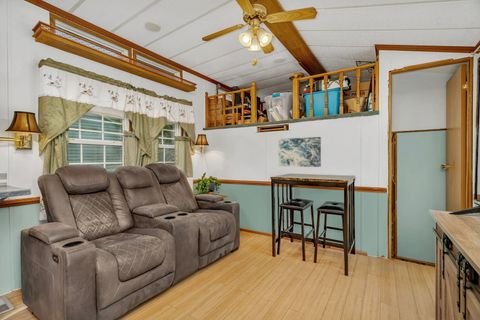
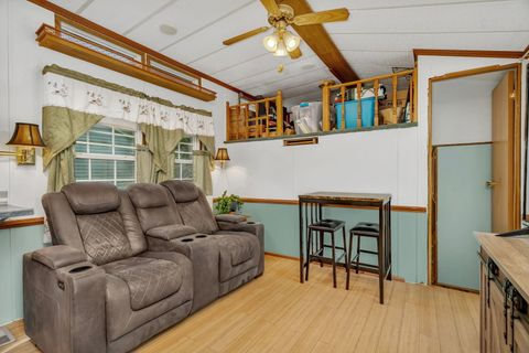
- wall art [278,136,322,168]
